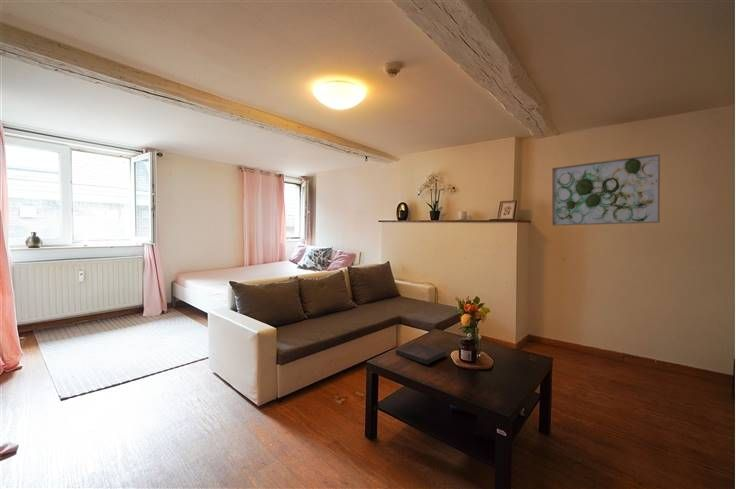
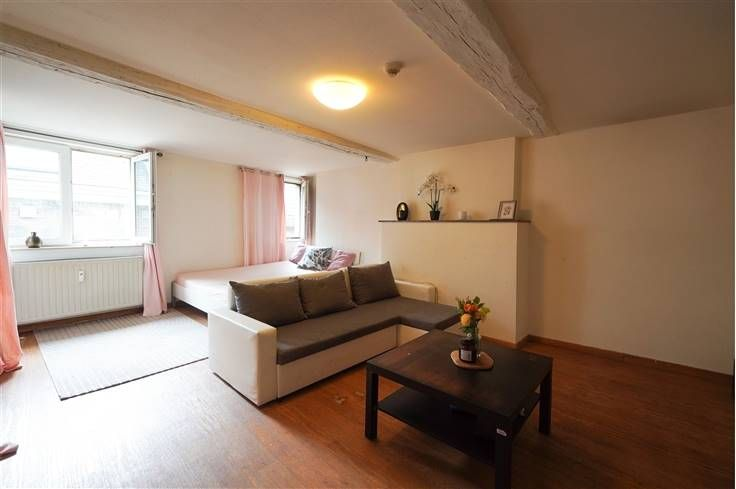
- wall art [551,153,661,227]
- book [395,341,447,366]
